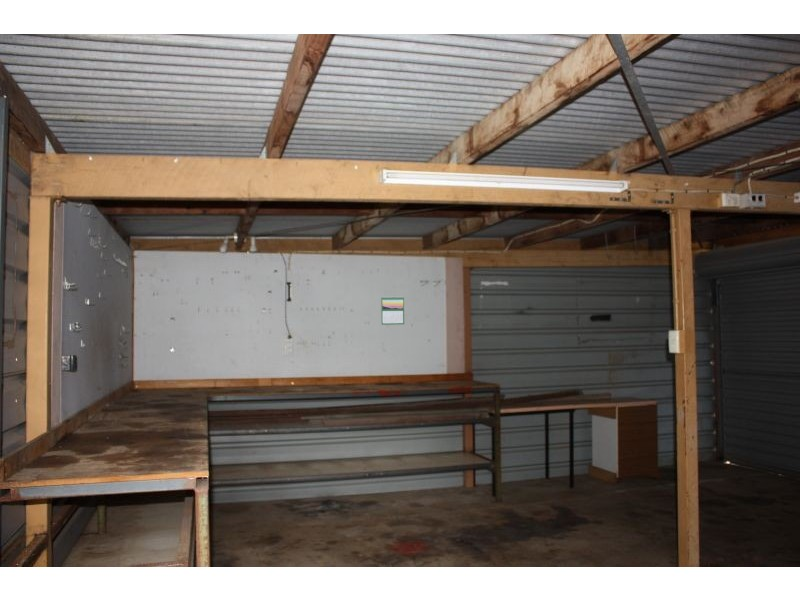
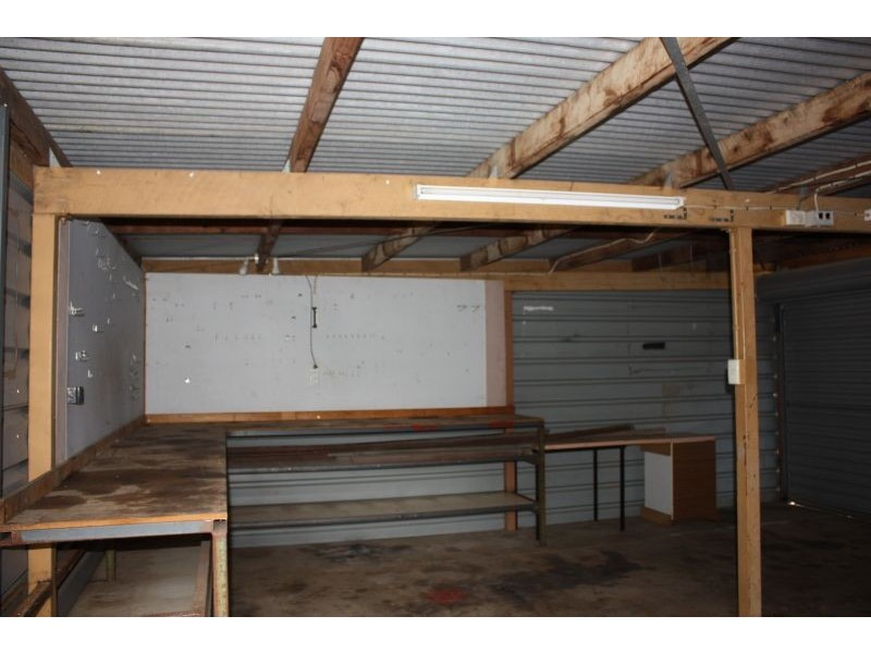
- calendar [380,295,405,326]
